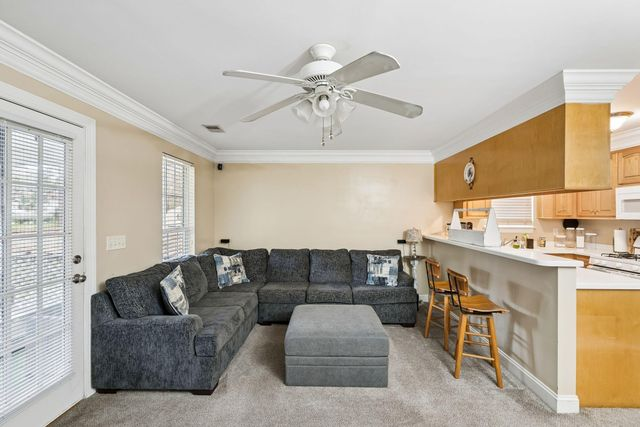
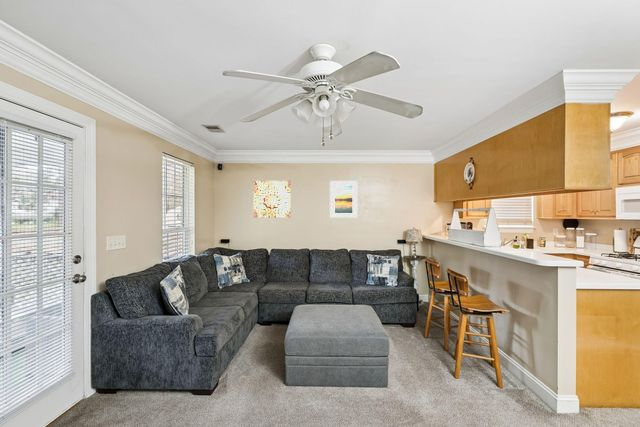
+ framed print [329,180,358,219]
+ wall art [253,180,291,219]
